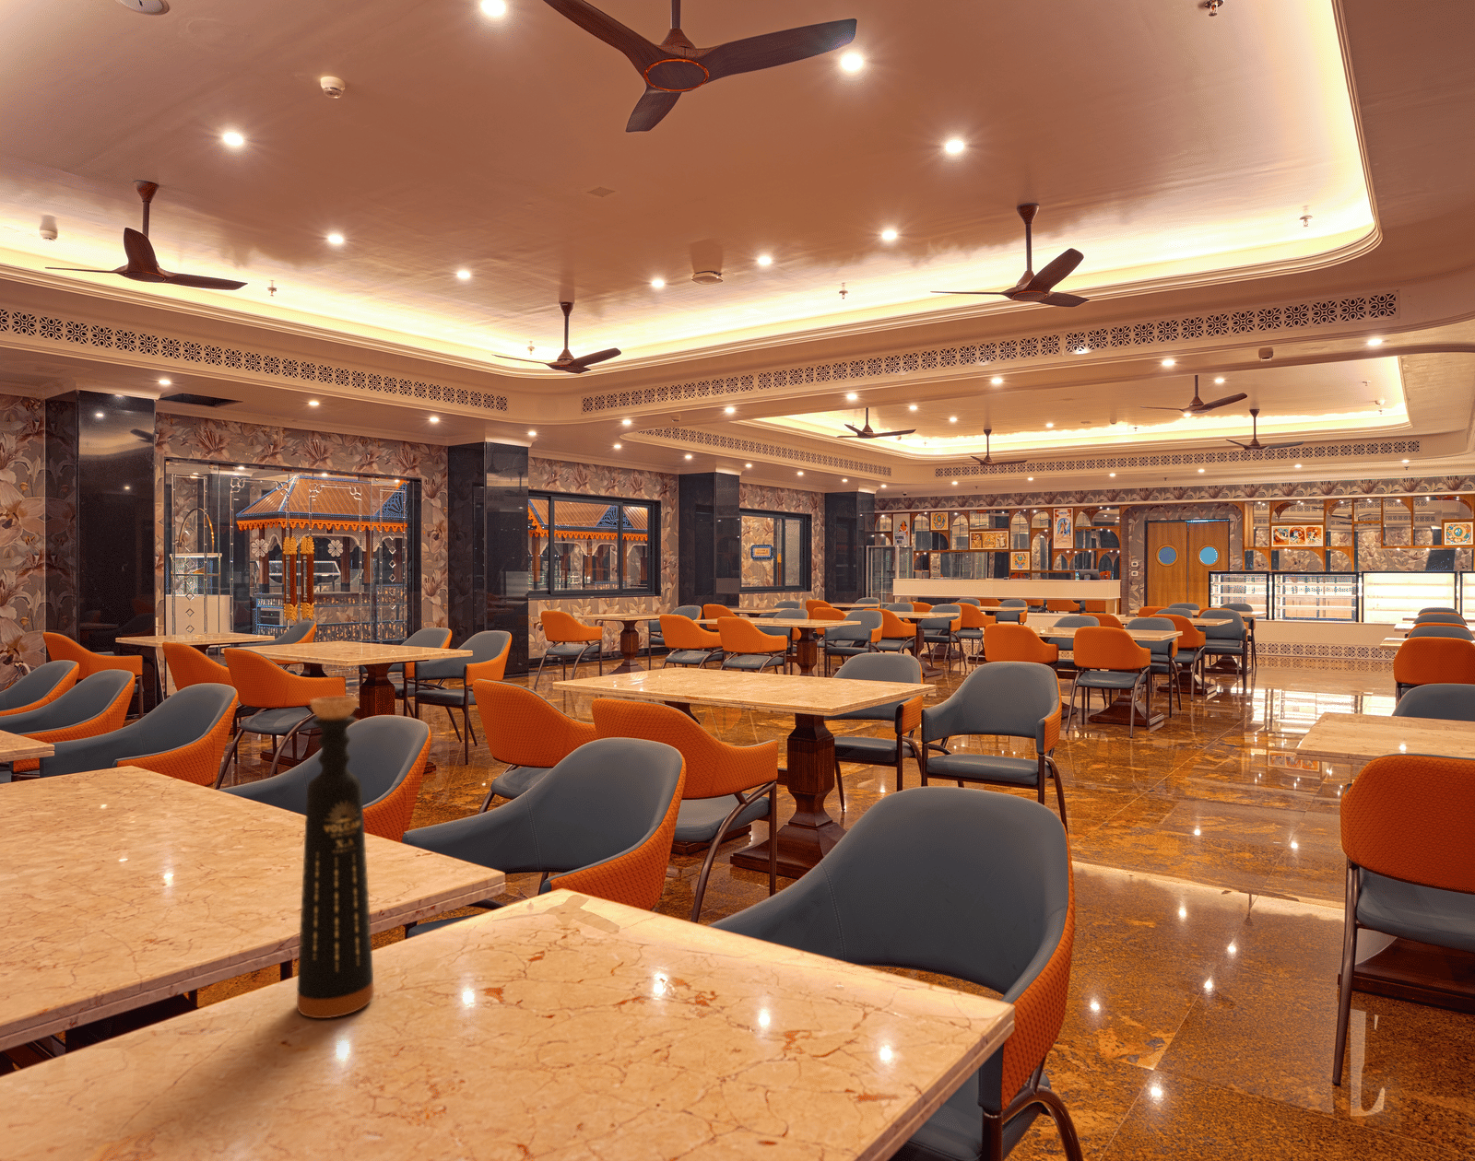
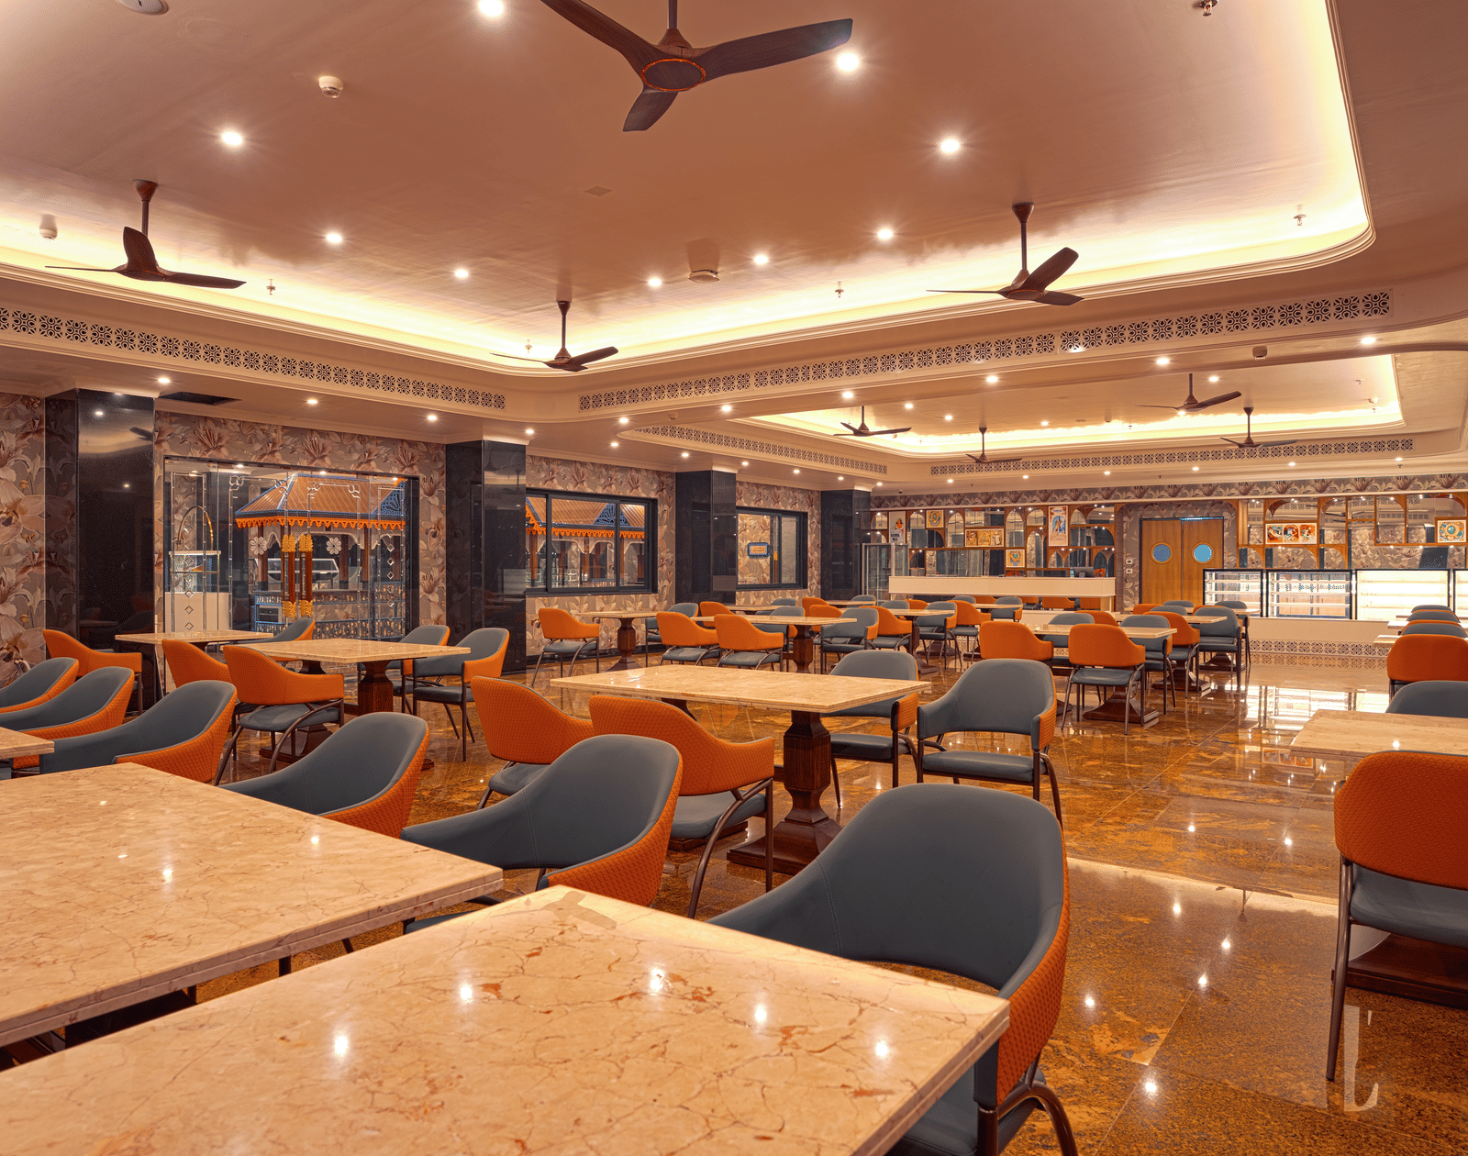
- bottle [296,695,375,1019]
